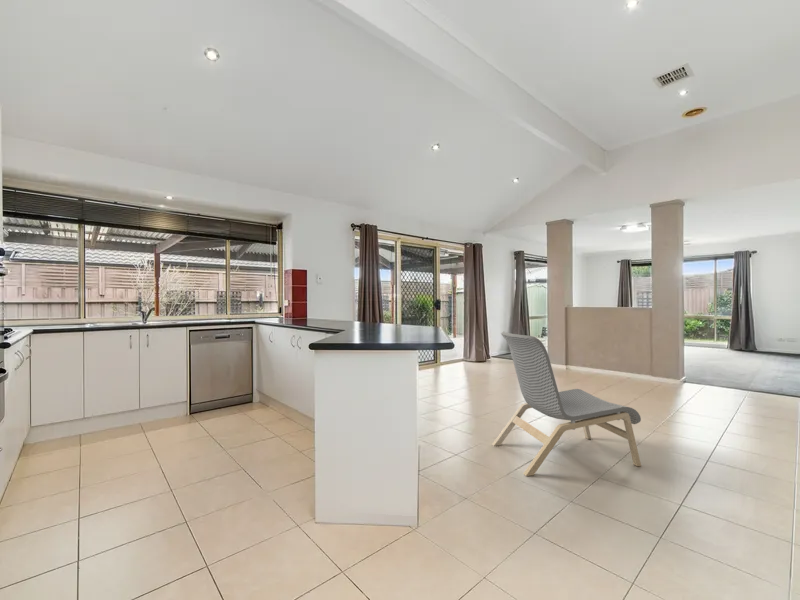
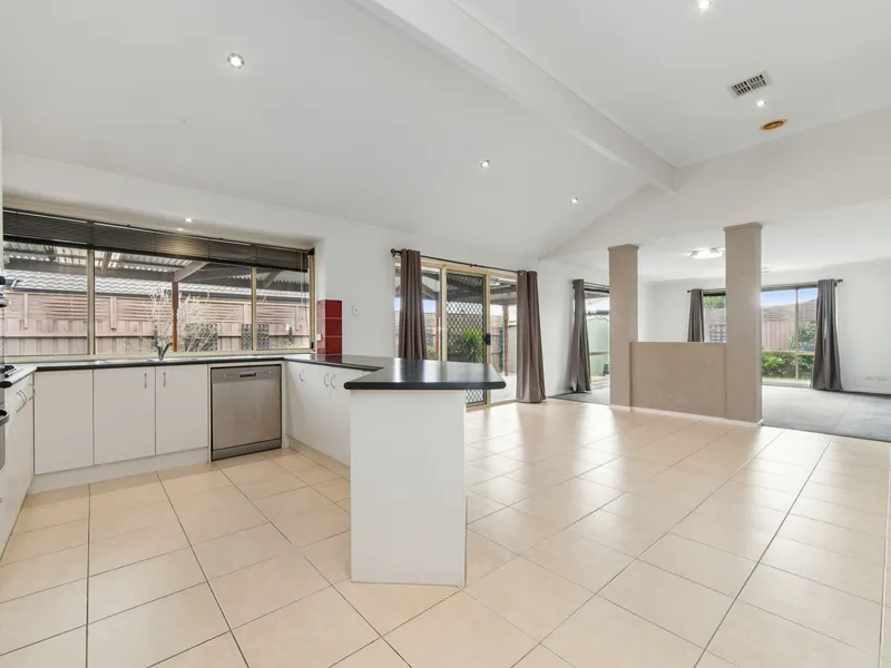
- dining chair [491,330,642,477]
